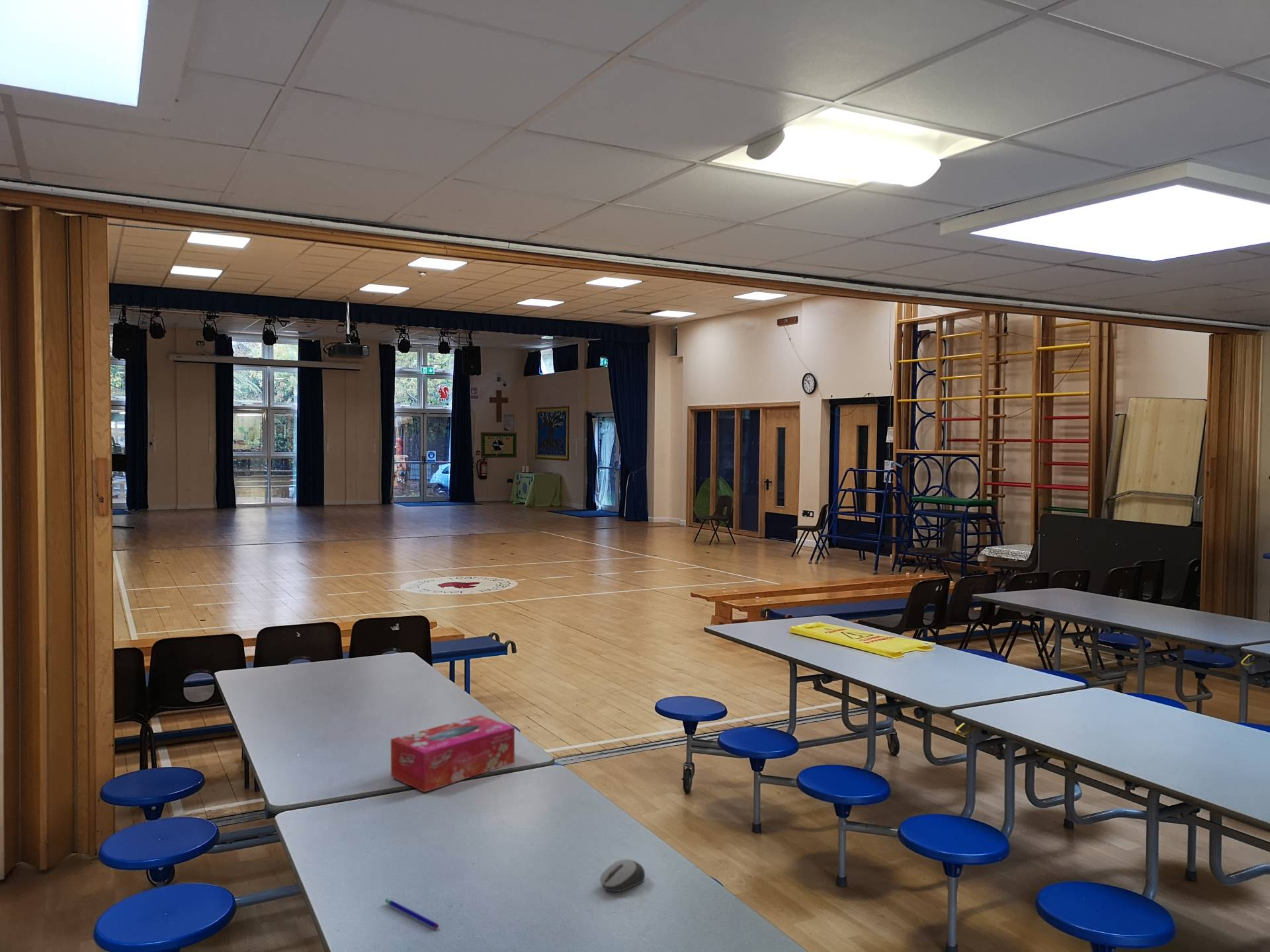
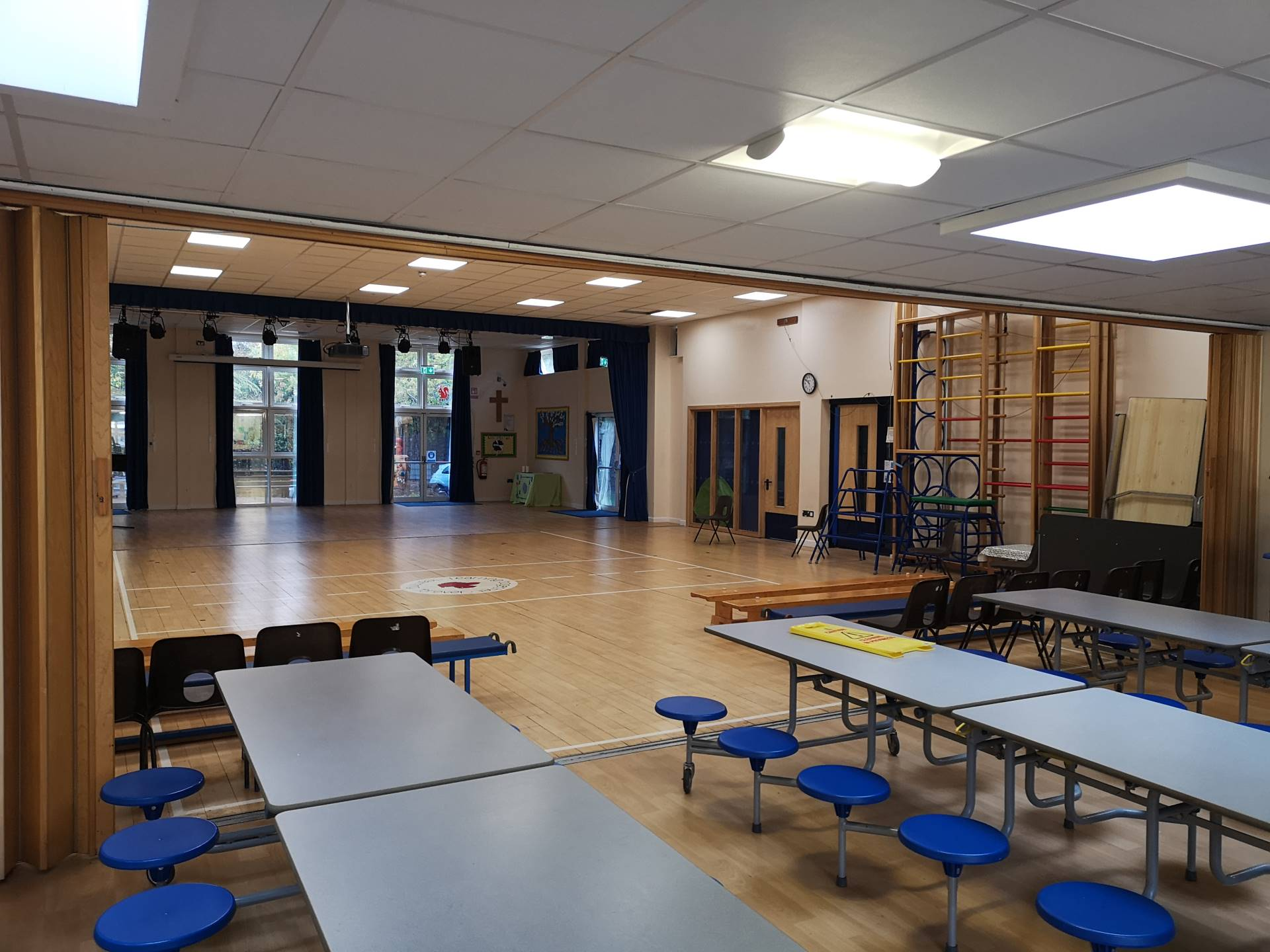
- tissue box [390,715,515,793]
- pen [384,898,439,930]
- computer mouse [599,859,646,893]
